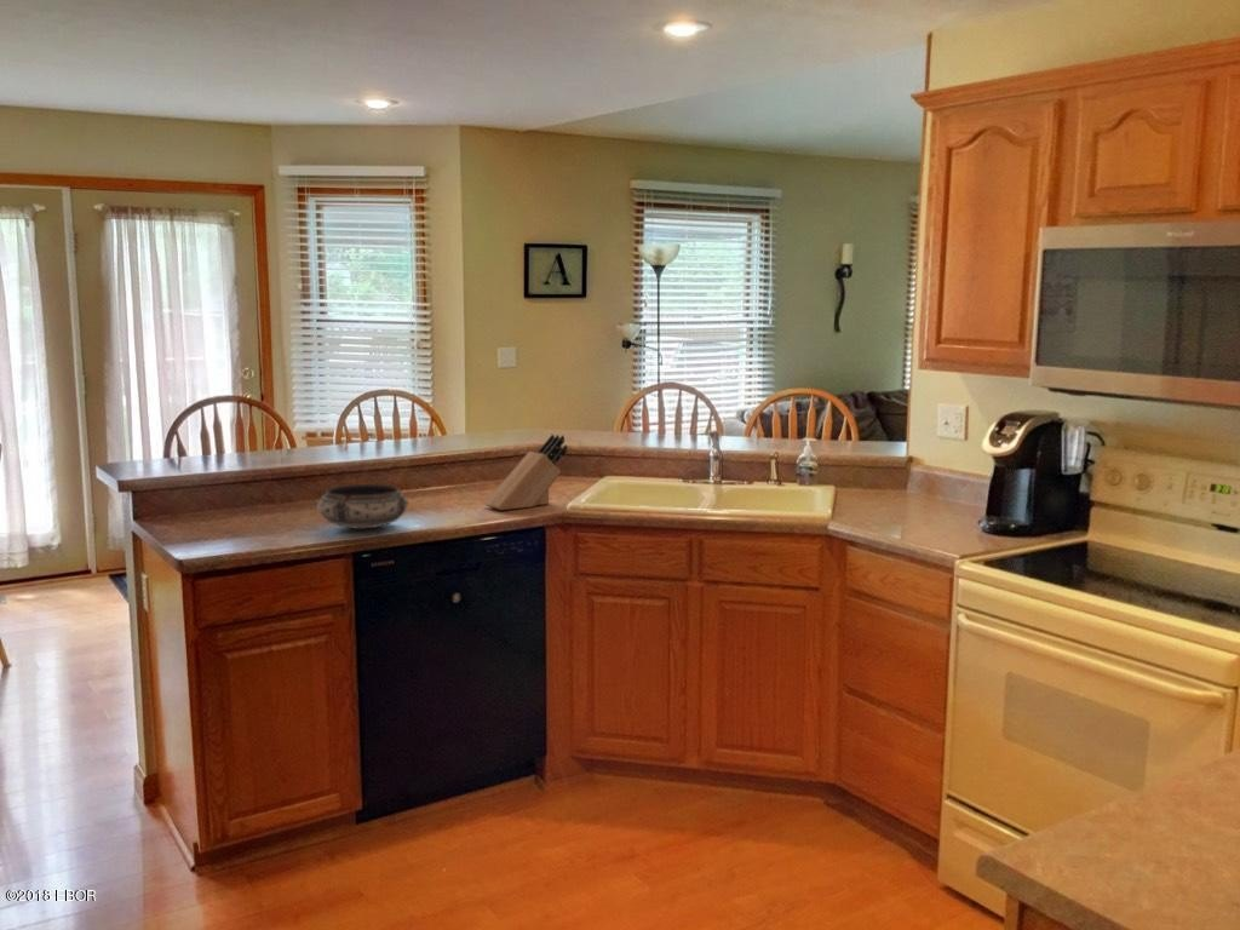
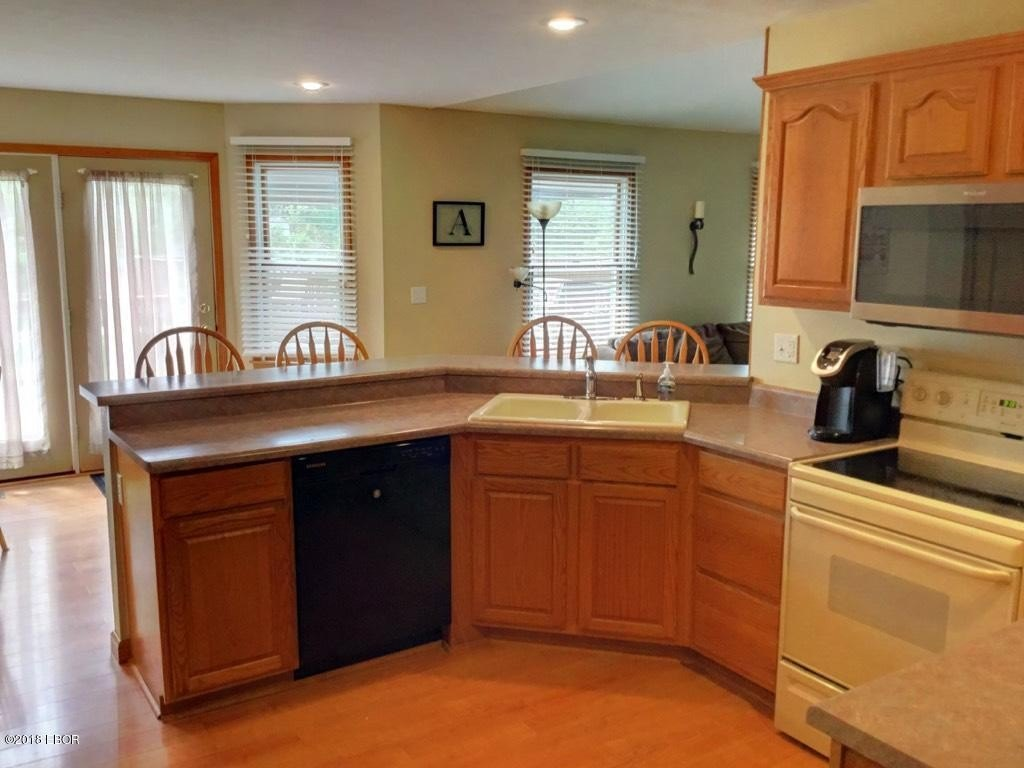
- knife block [483,434,569,511]
- bowl [316,483,409,530]
